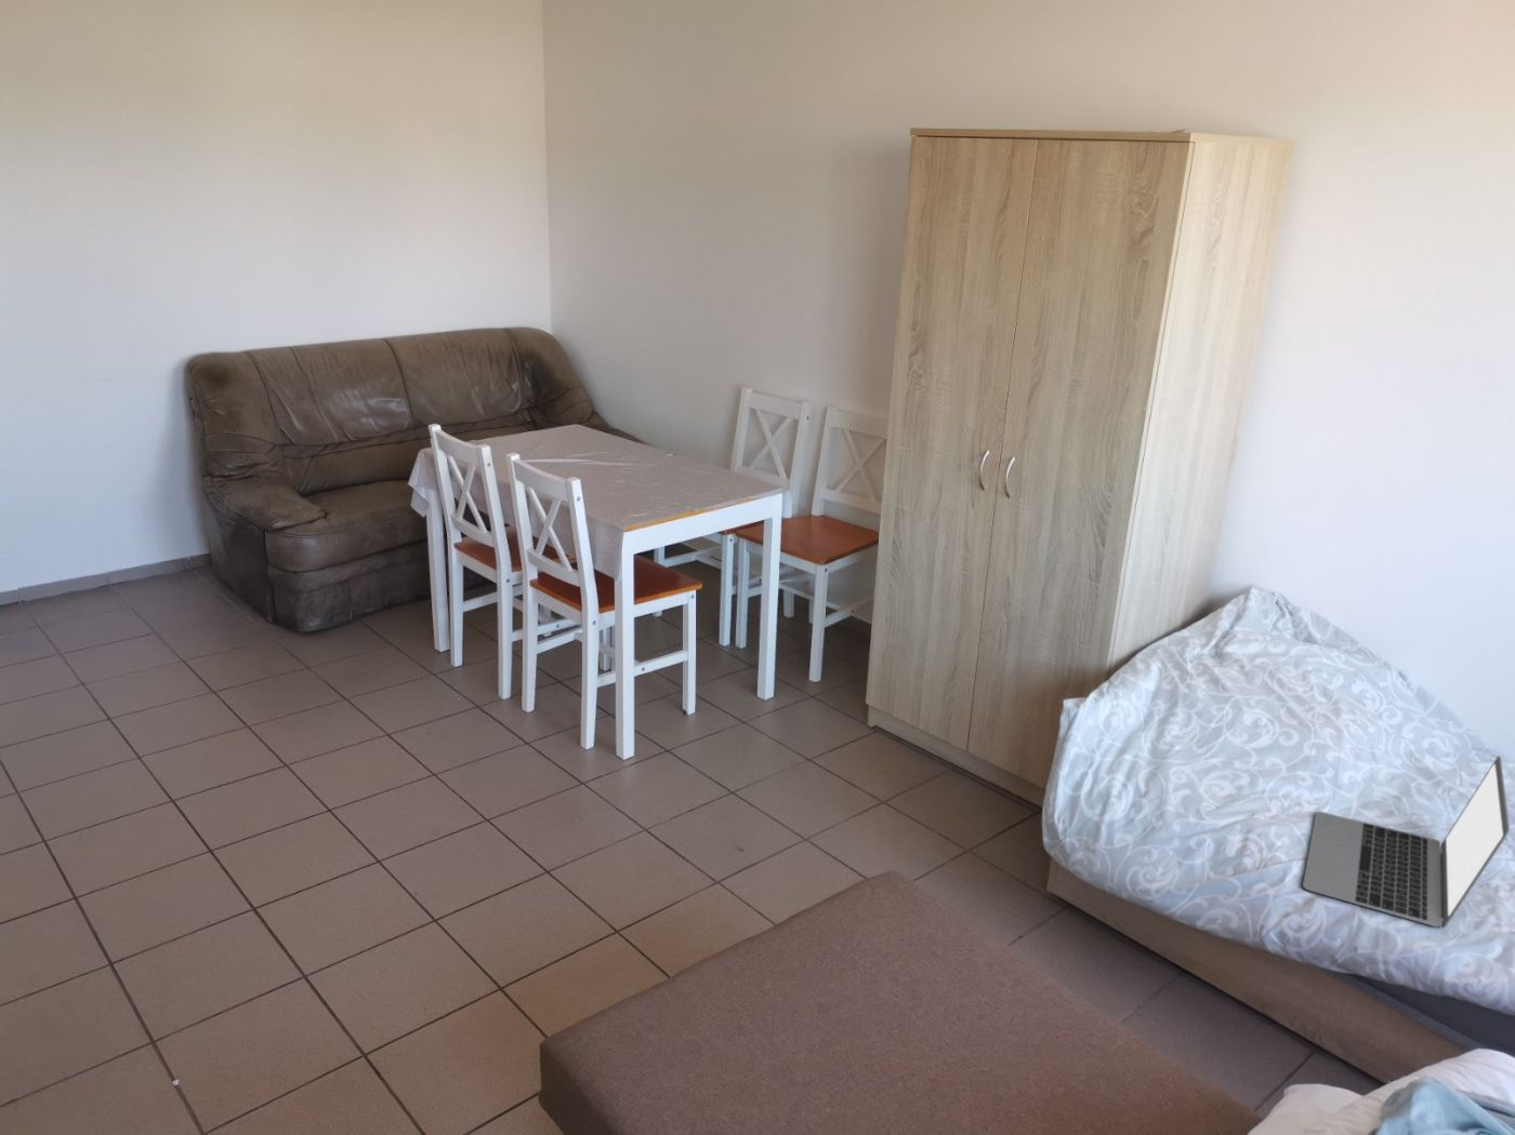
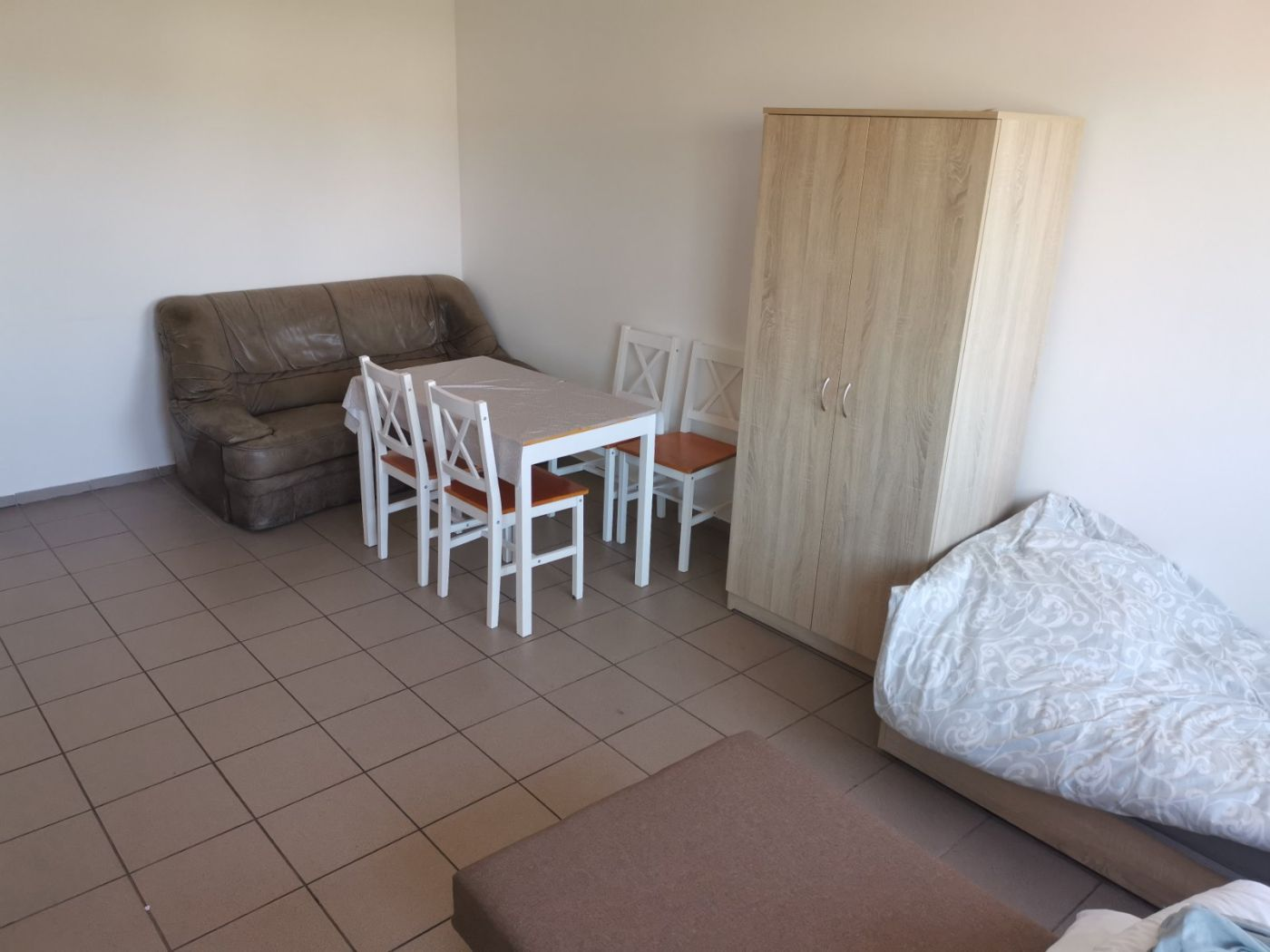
- laptop [1301,756,1510,930]
